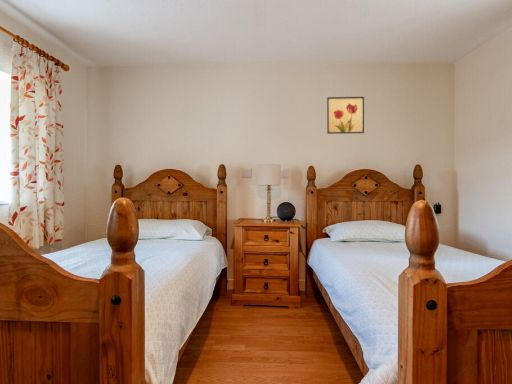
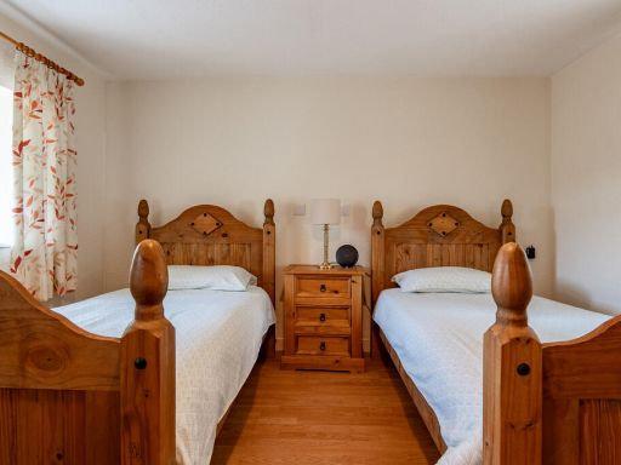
- wall art [326,96,365,135]
